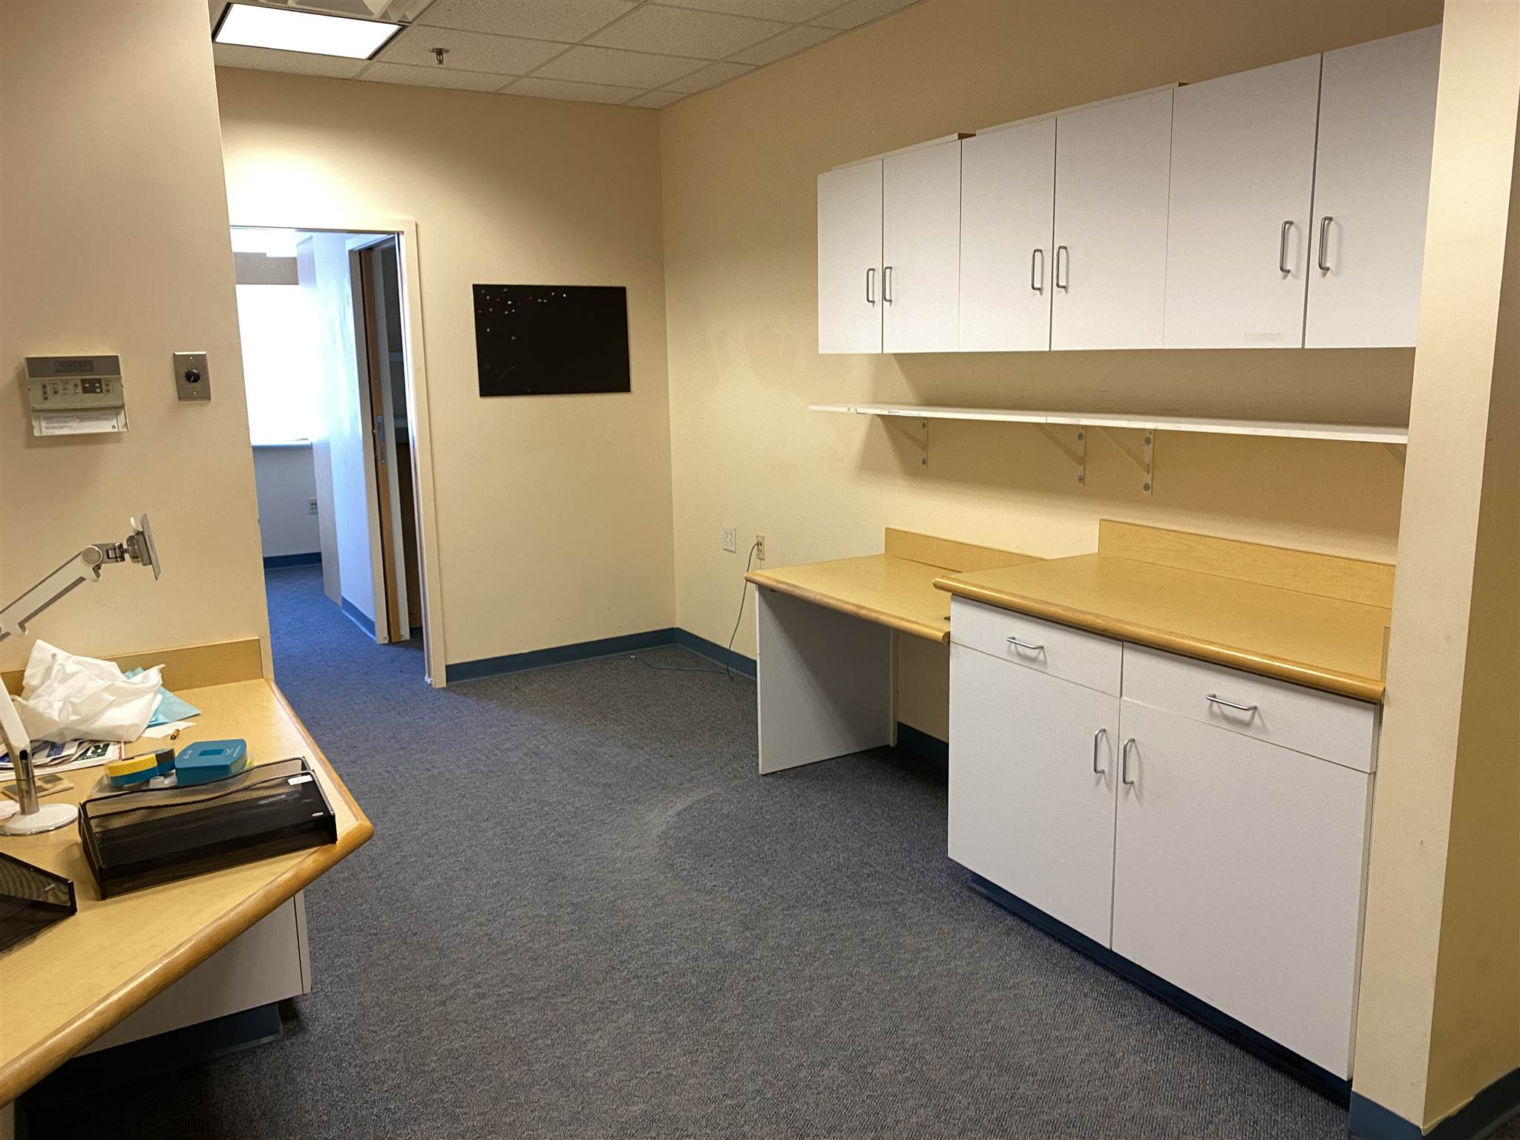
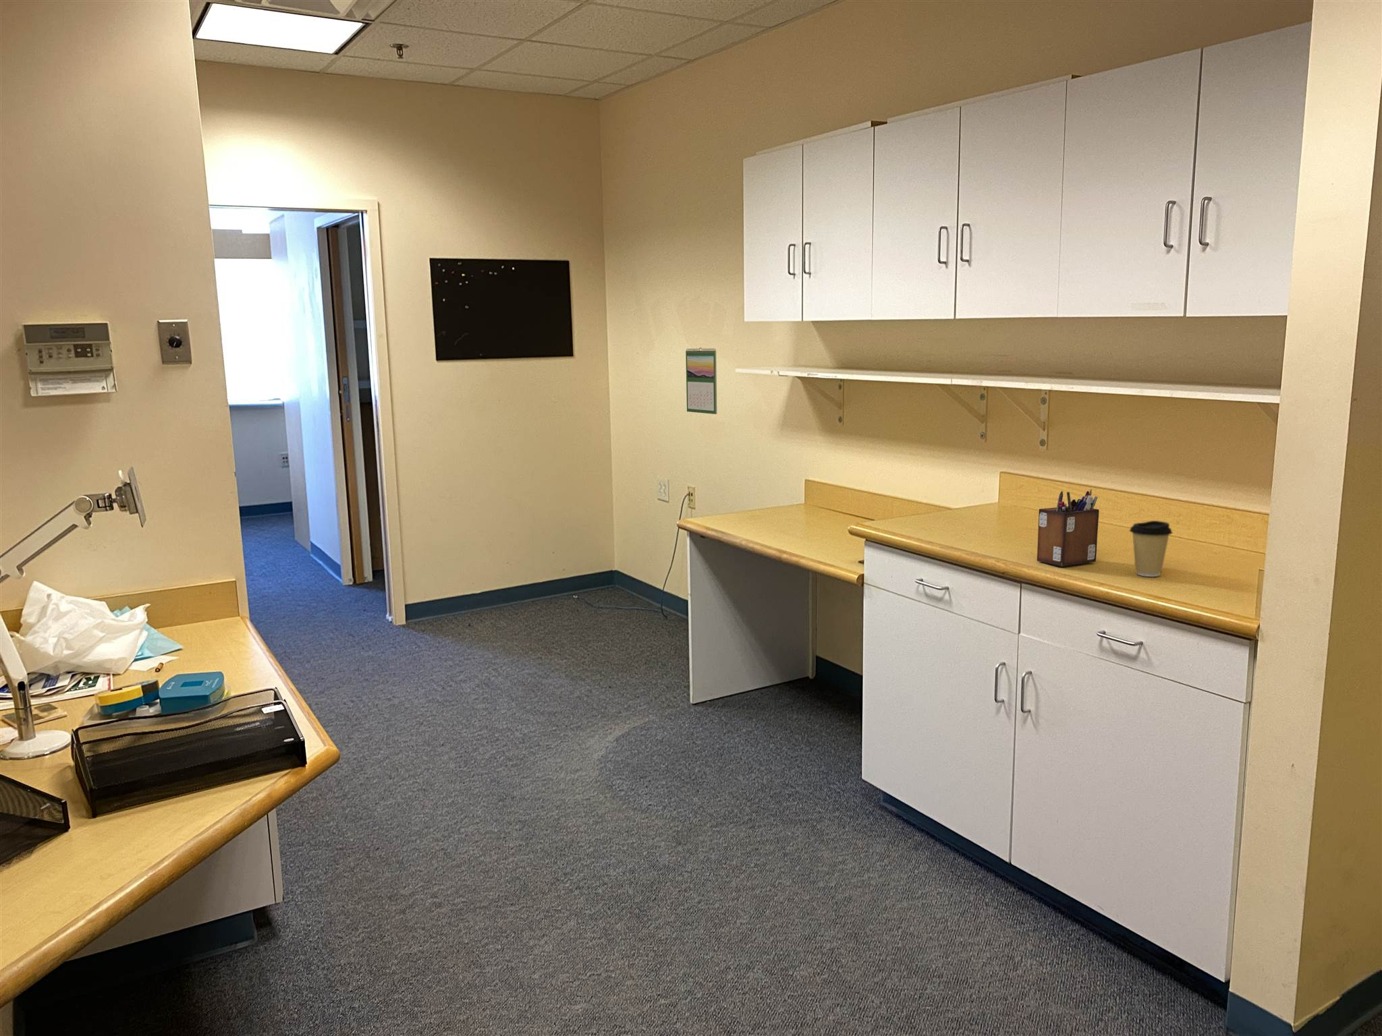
+ coffee cup [1128,520,1173,578]
+ desk organizer [1036,489,1100,567]
+ calendar [684,347,717,415]
